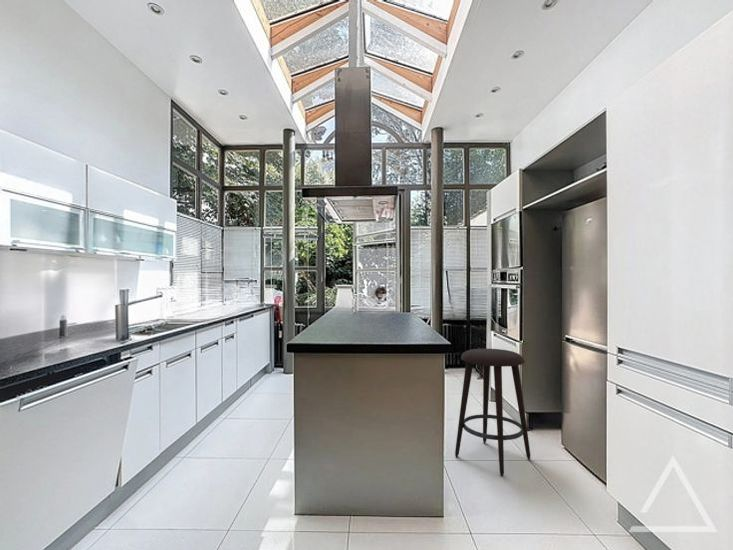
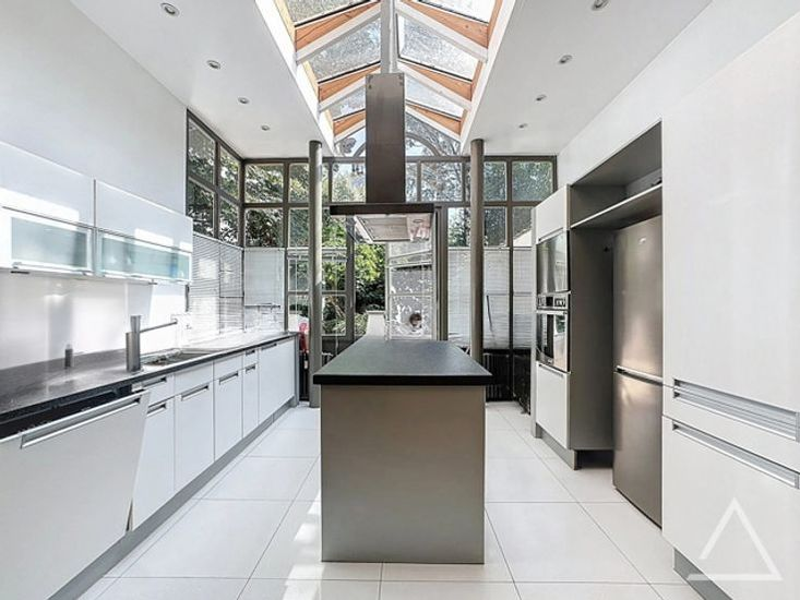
- stool [454,347,532,477]
